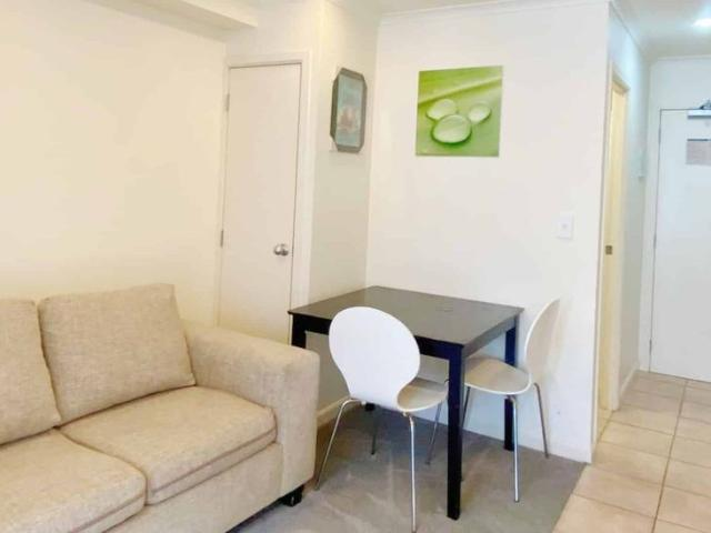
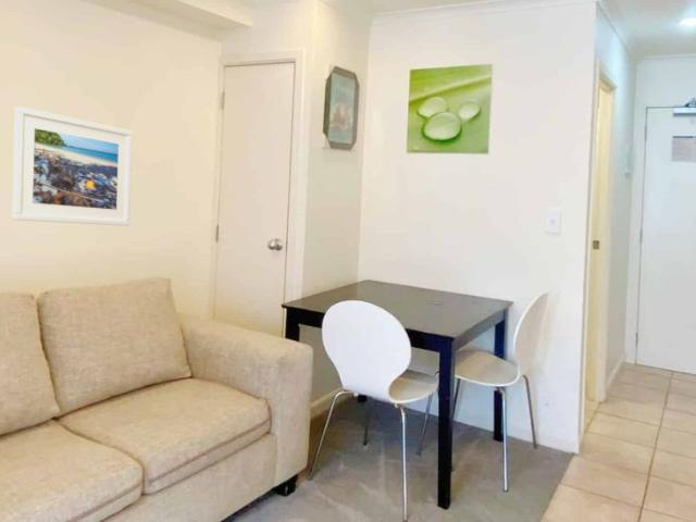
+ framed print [11,105,134,227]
